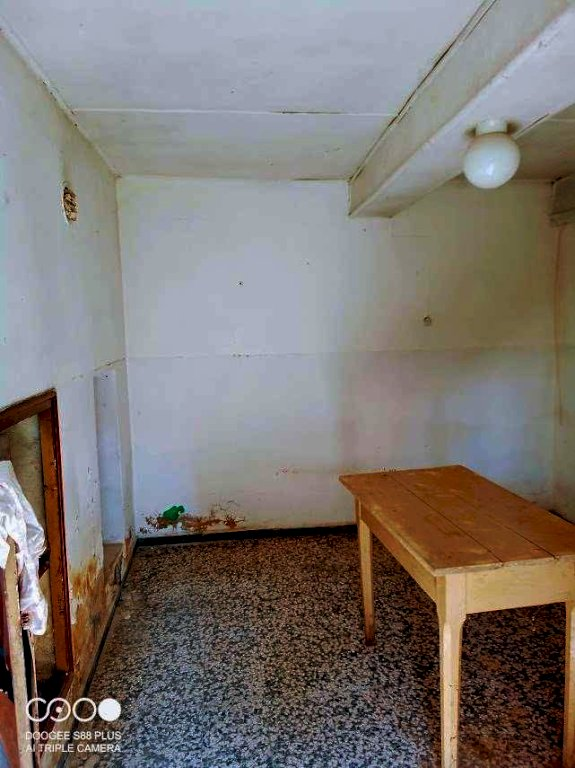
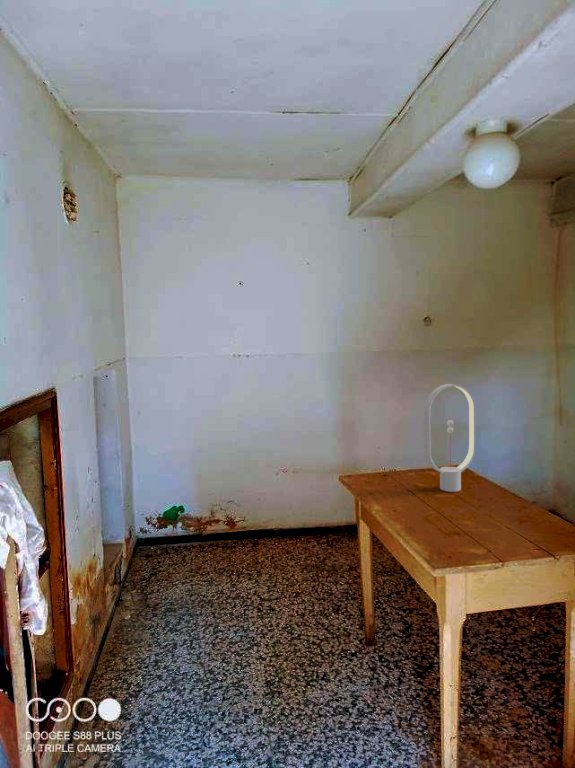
+ desk lamp [423,383,477,493]
